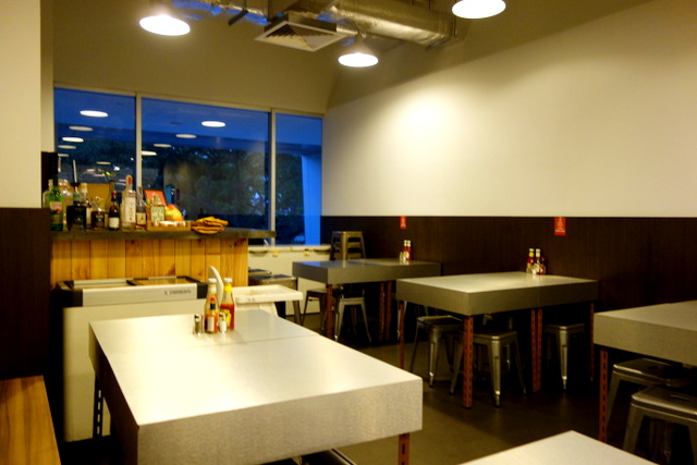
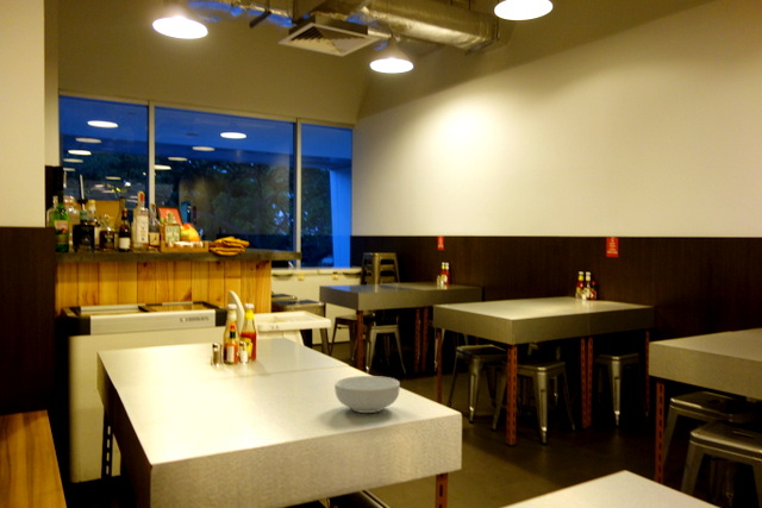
+ cereal bowl [333,375,401,414]
